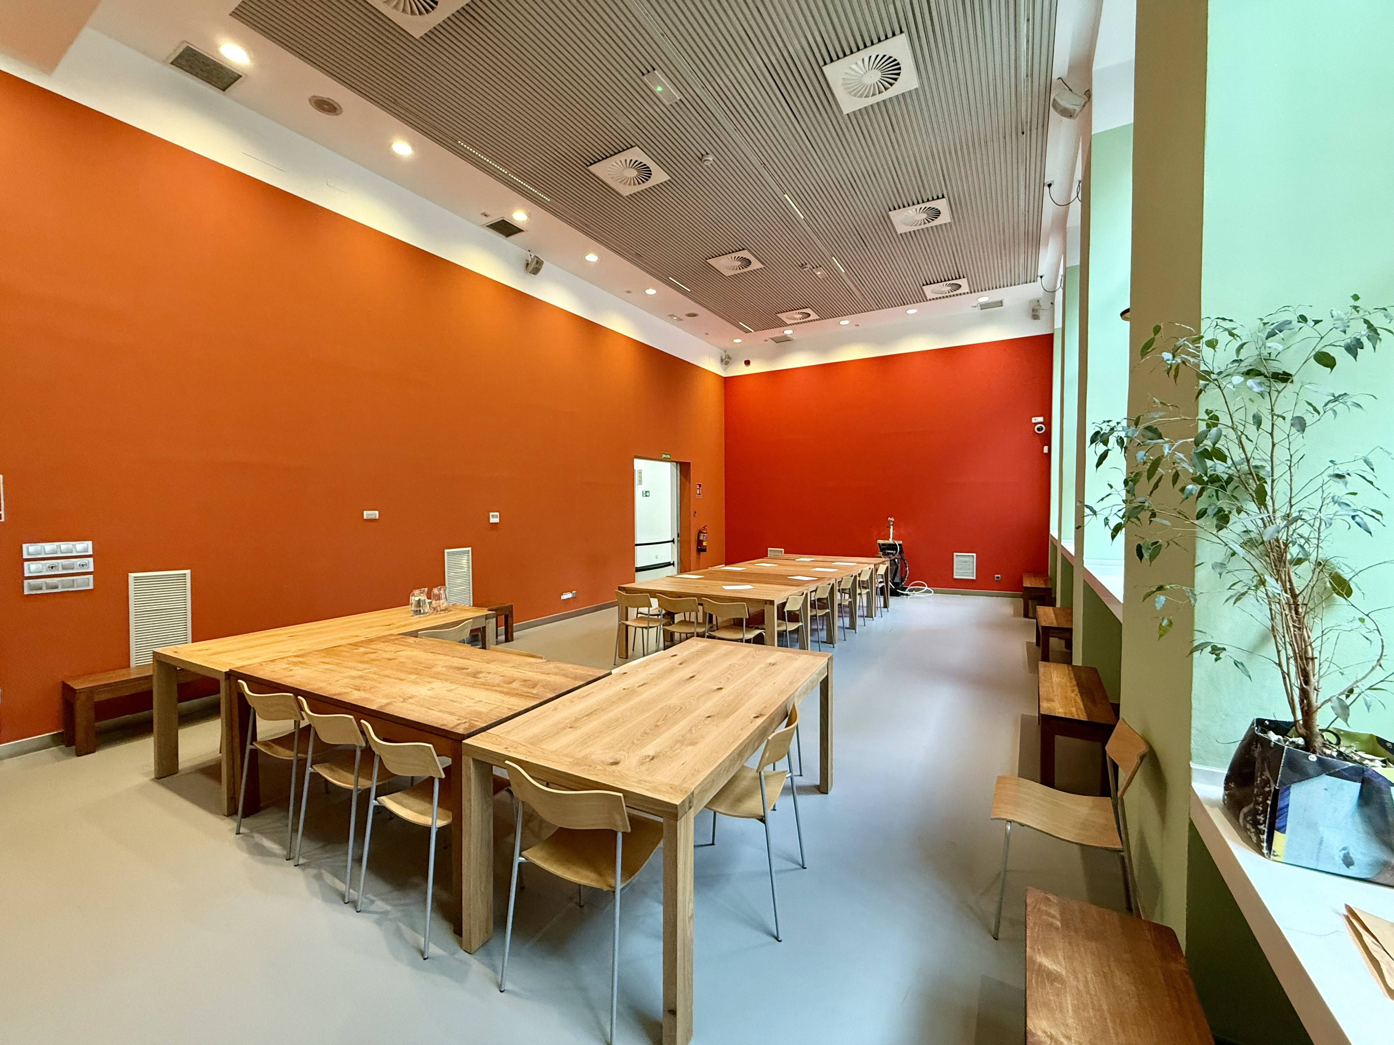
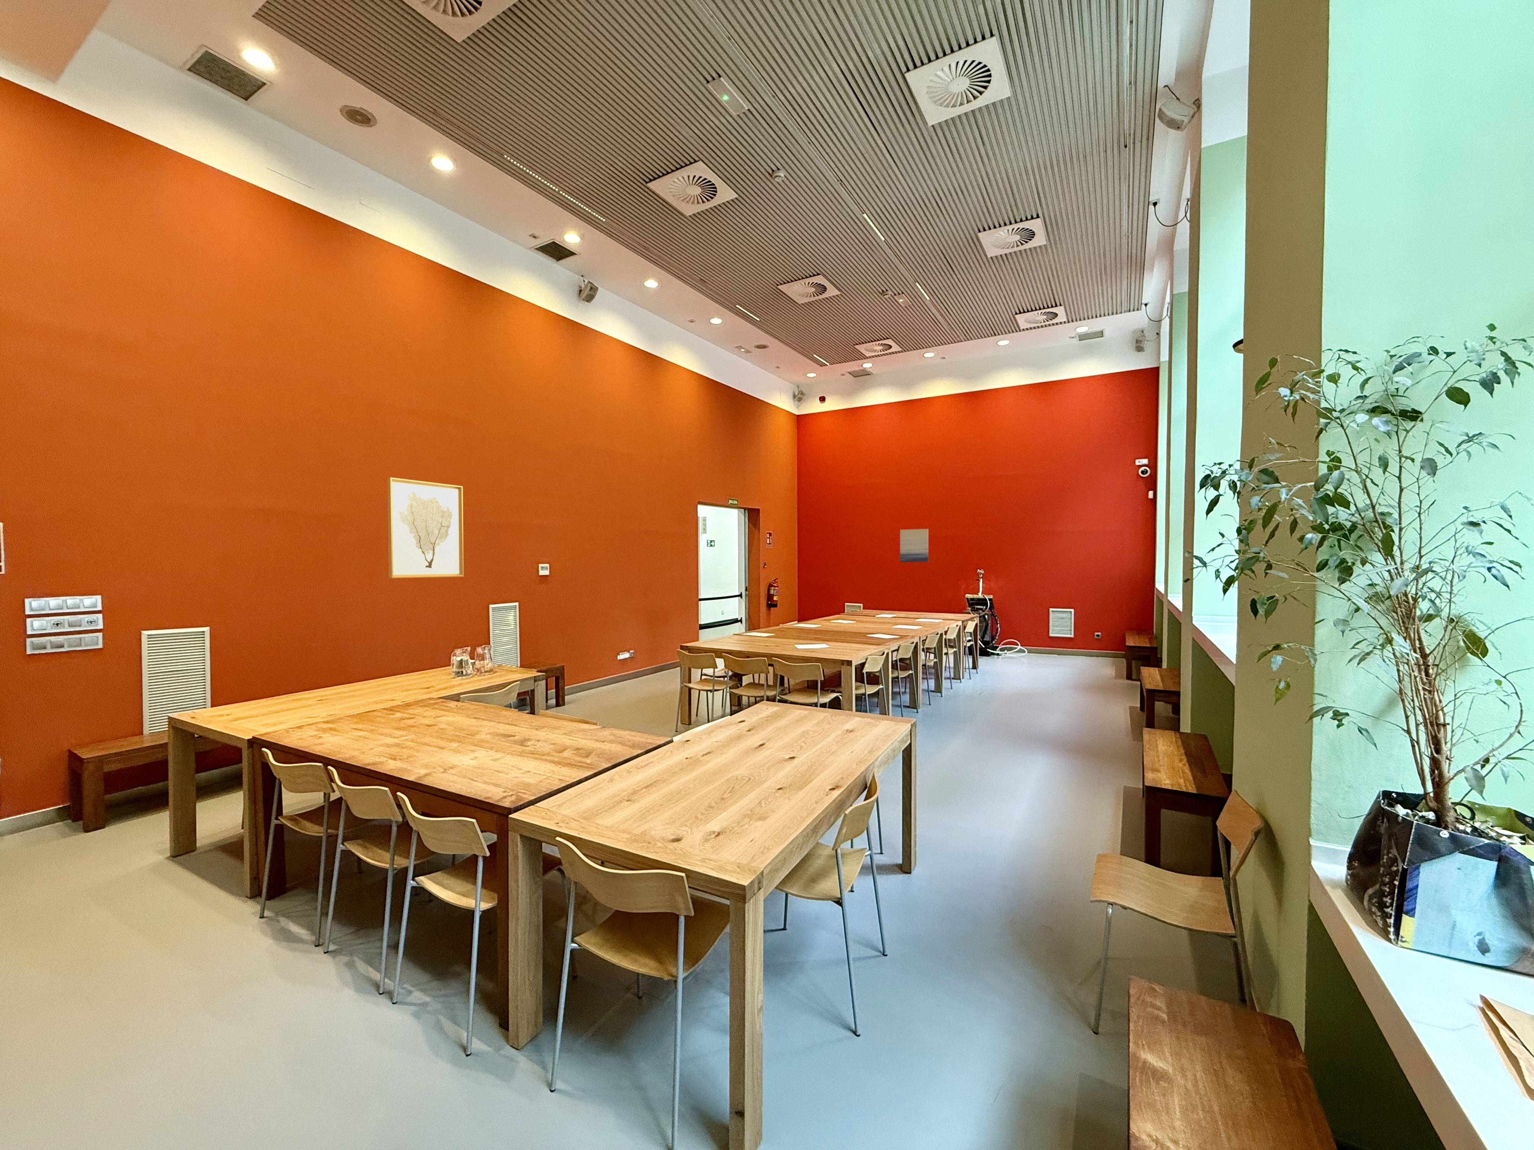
+ wall art [387,477,464,579]
+ wall art [900,529,929,563]
